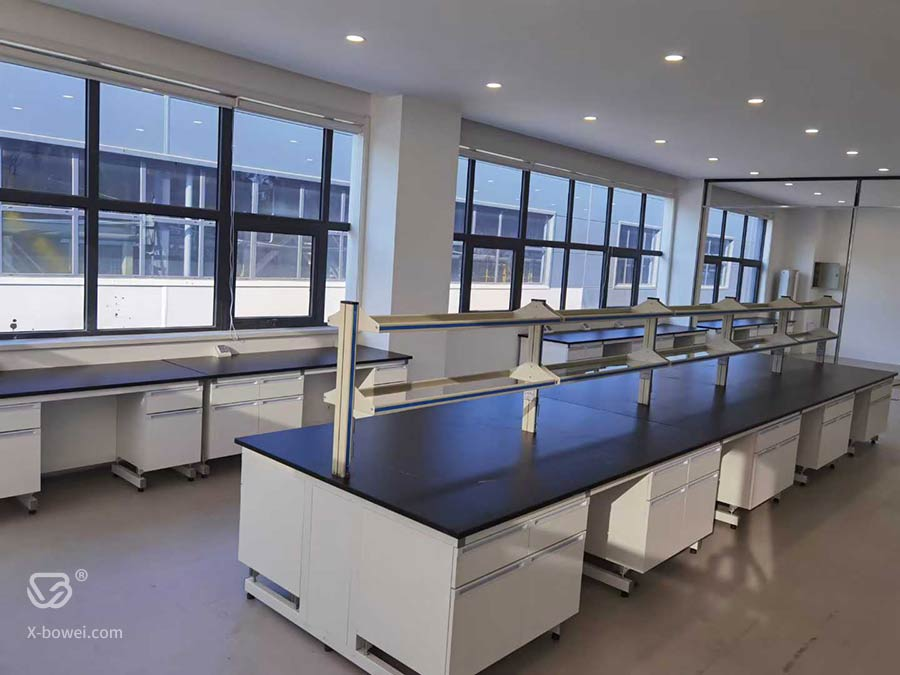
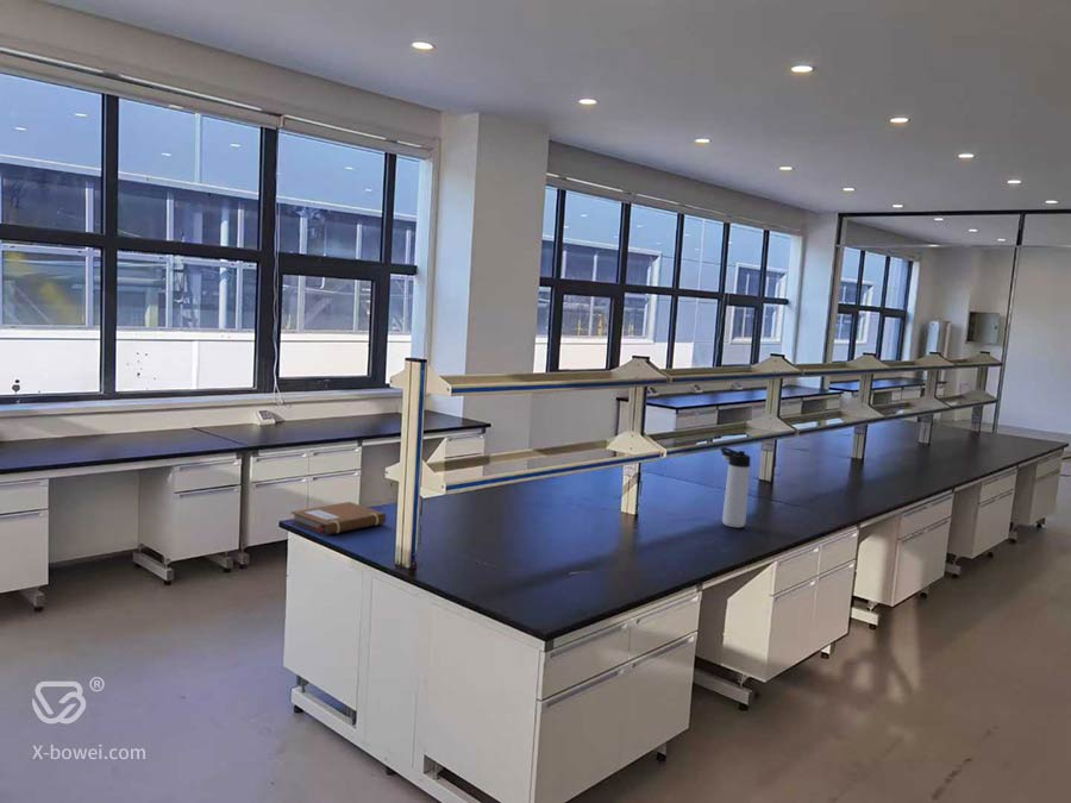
+ notebook [289,501,388,537]
+ thermos bottle [719,446,752,528]
